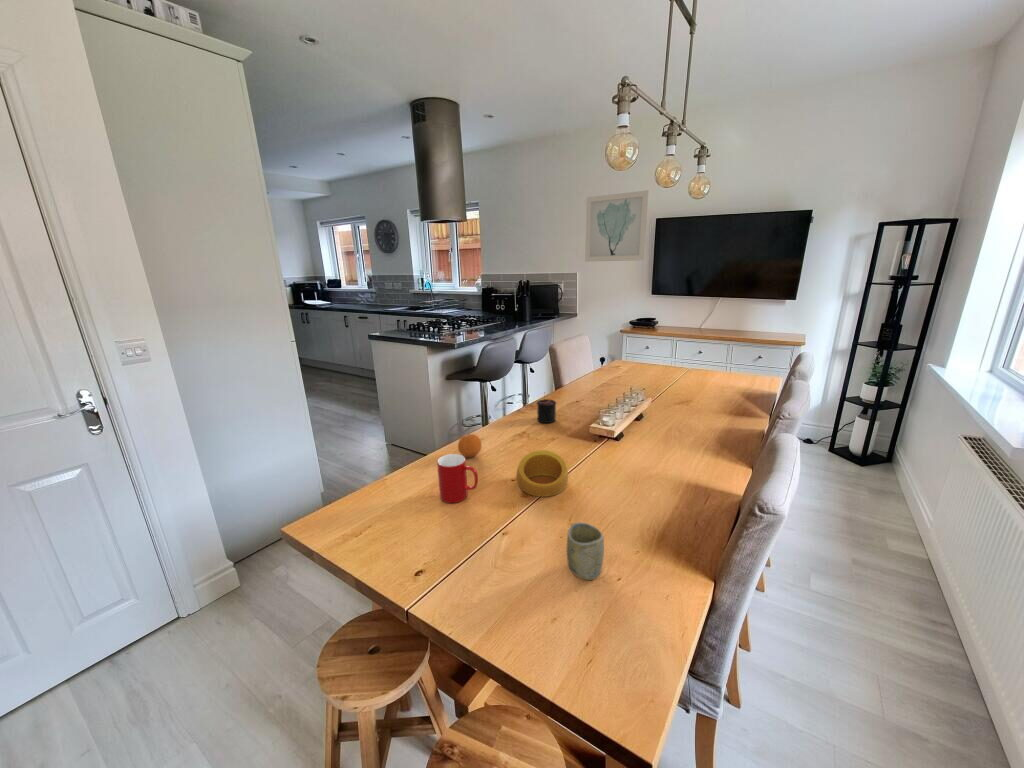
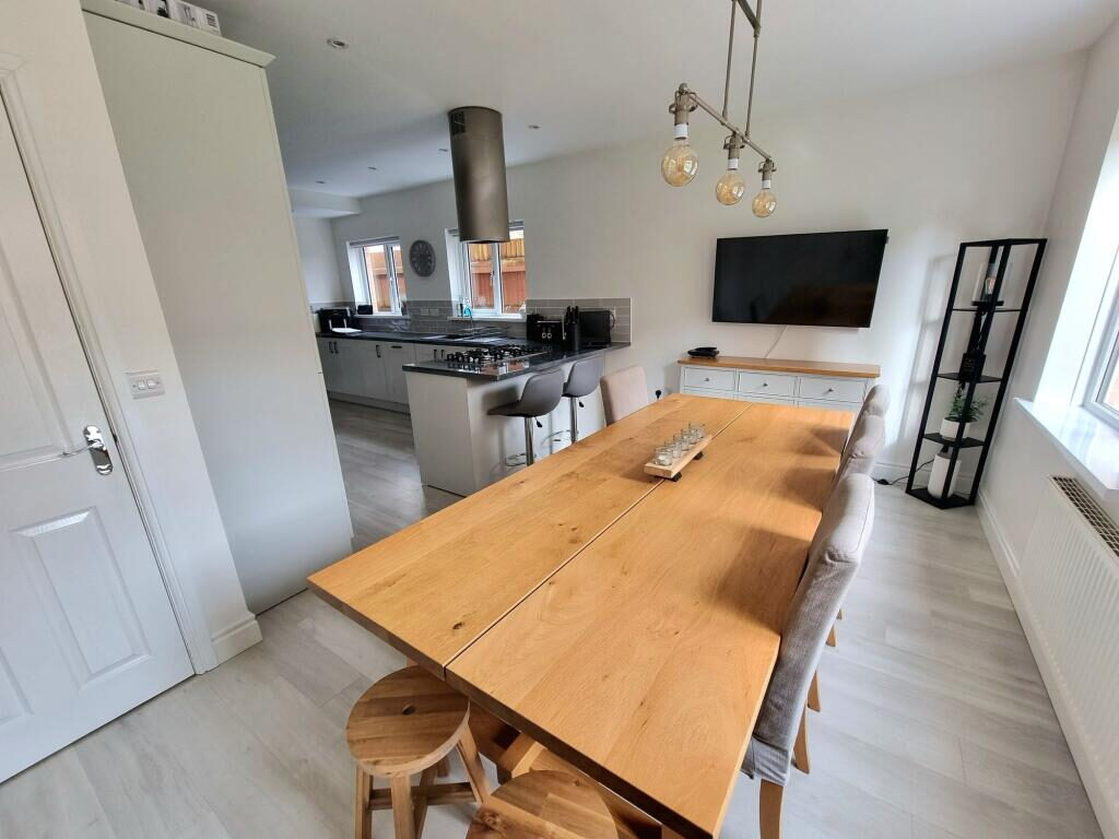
- wall art [584,189,649,263]
- cup [566,521,605,581]
- cup [436,453,479,504]
- fruit [457,433,483,458]
- ring [516,449,569,498]
- candle [536,391,557,424]
